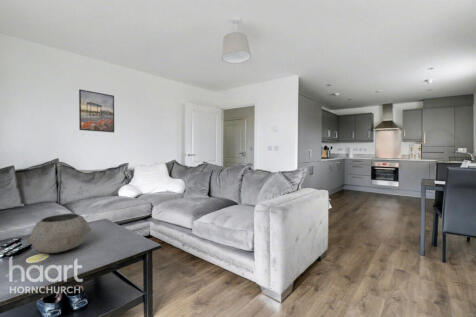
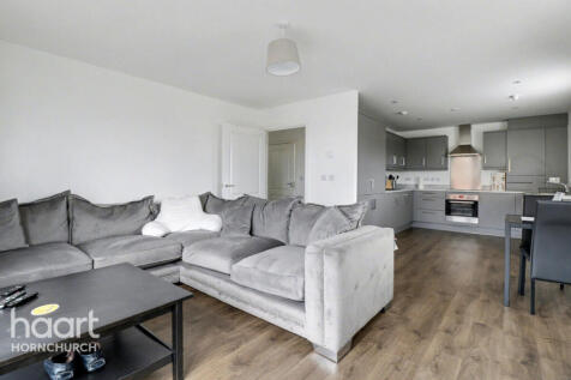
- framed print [78,88,115,133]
- bowl [27,212,92,254]
